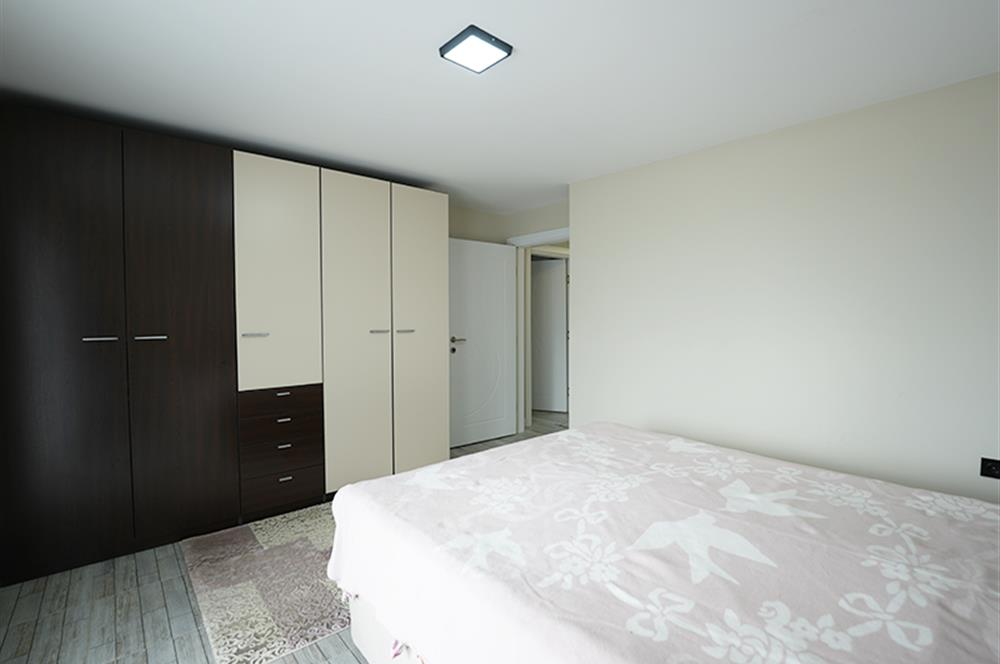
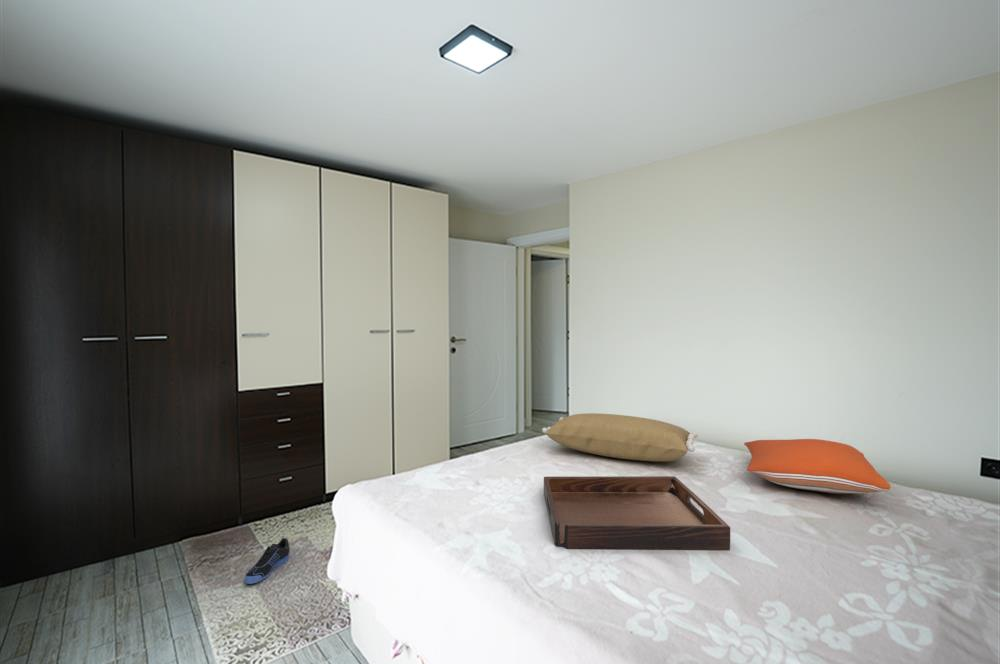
+ pillow [743,438,892,494]
+ serving tray [543,475,731,552]
+ sneaker [243,537,290,585]
+ pillow [541,412,699,462]
